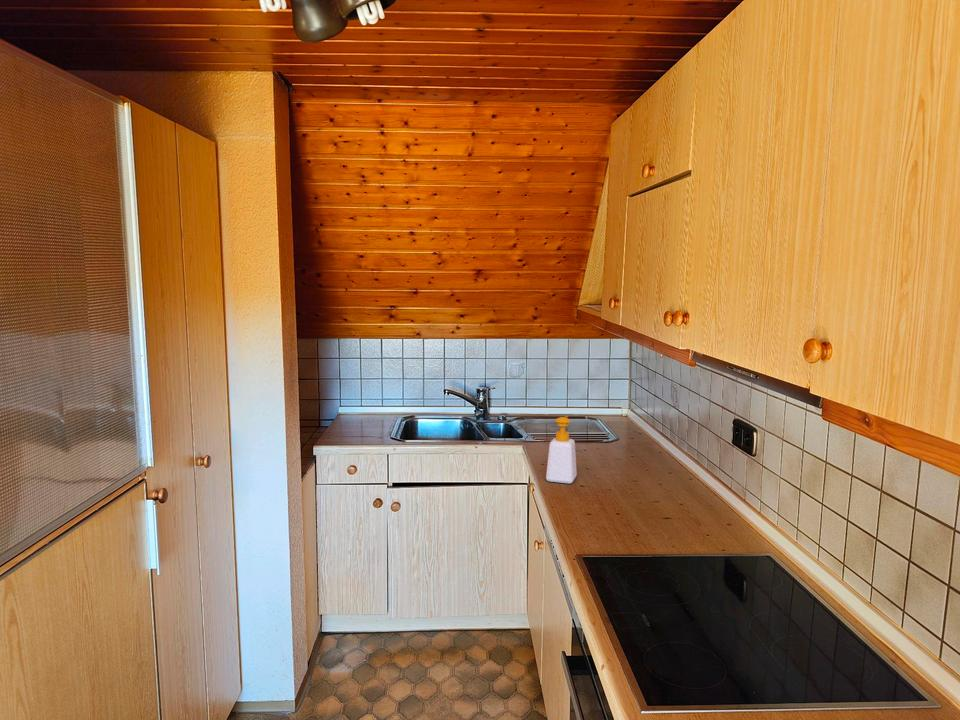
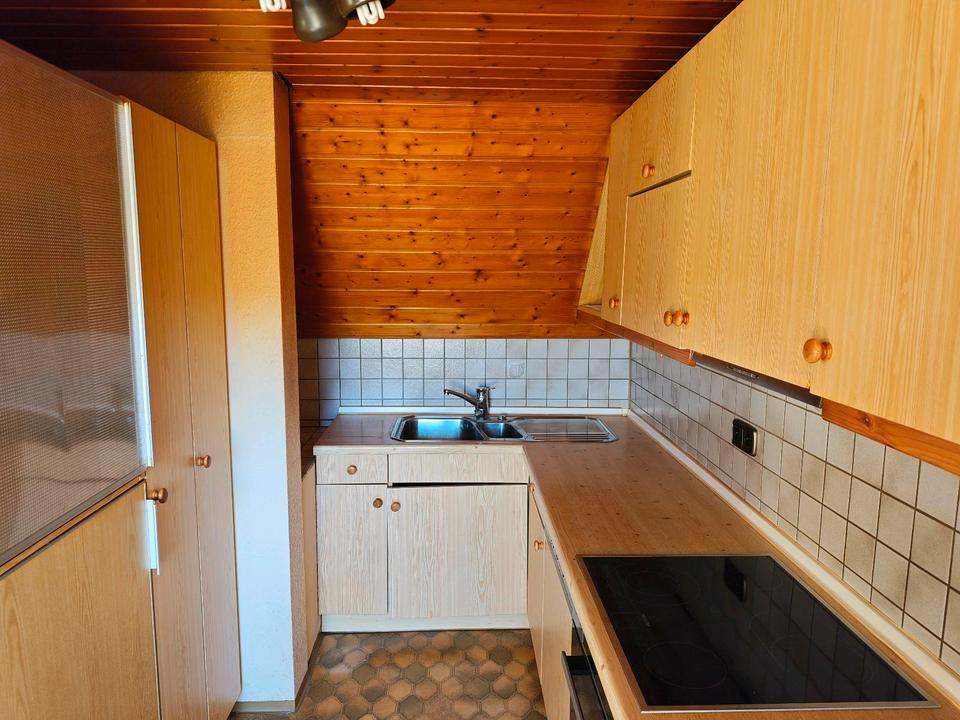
- soap bottle [545,415,578,484]
